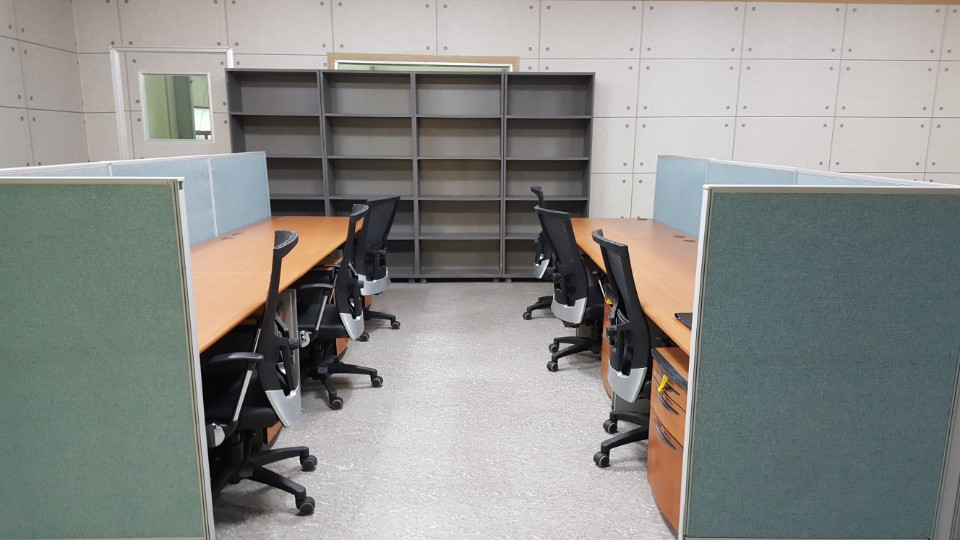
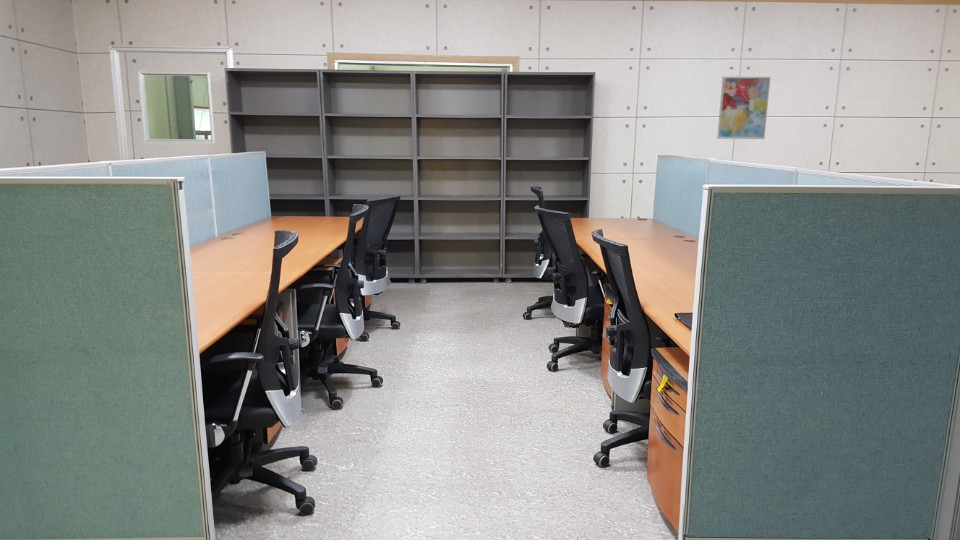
+ wall art [716,75,772,140]
